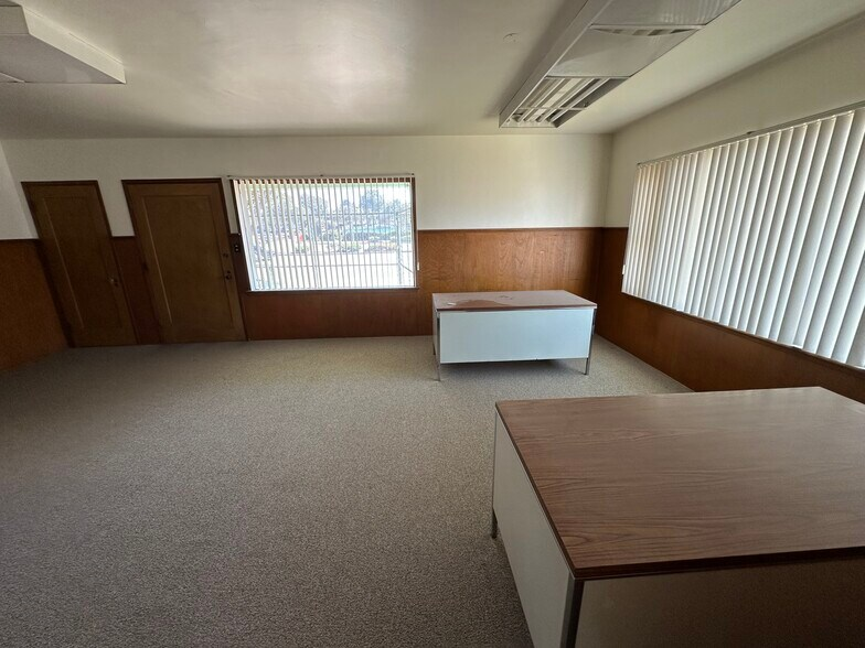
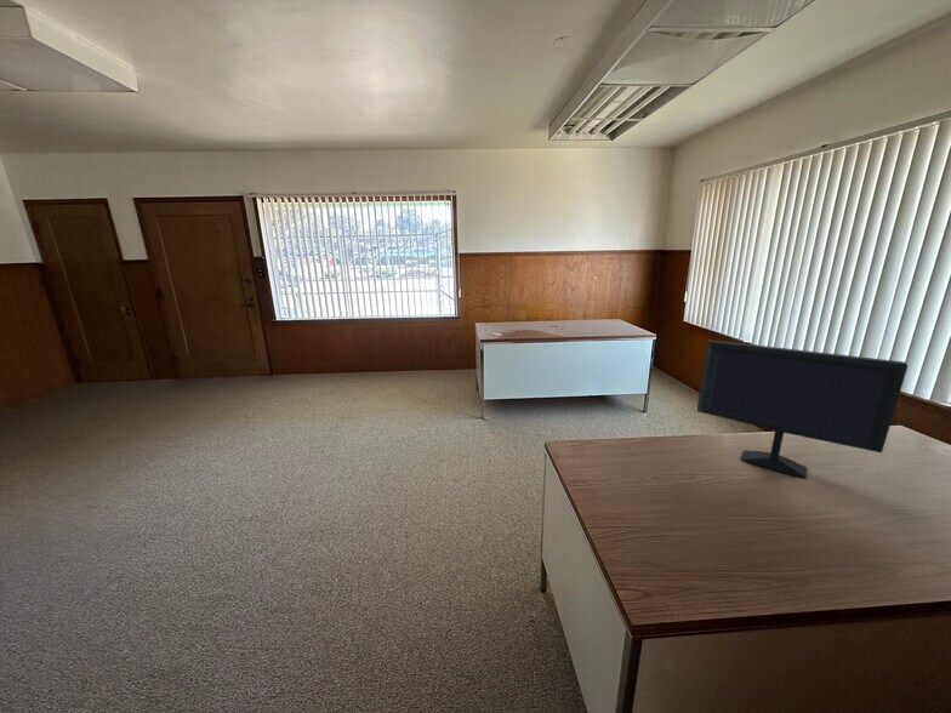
+ computer monitor [696,338,909,479]
